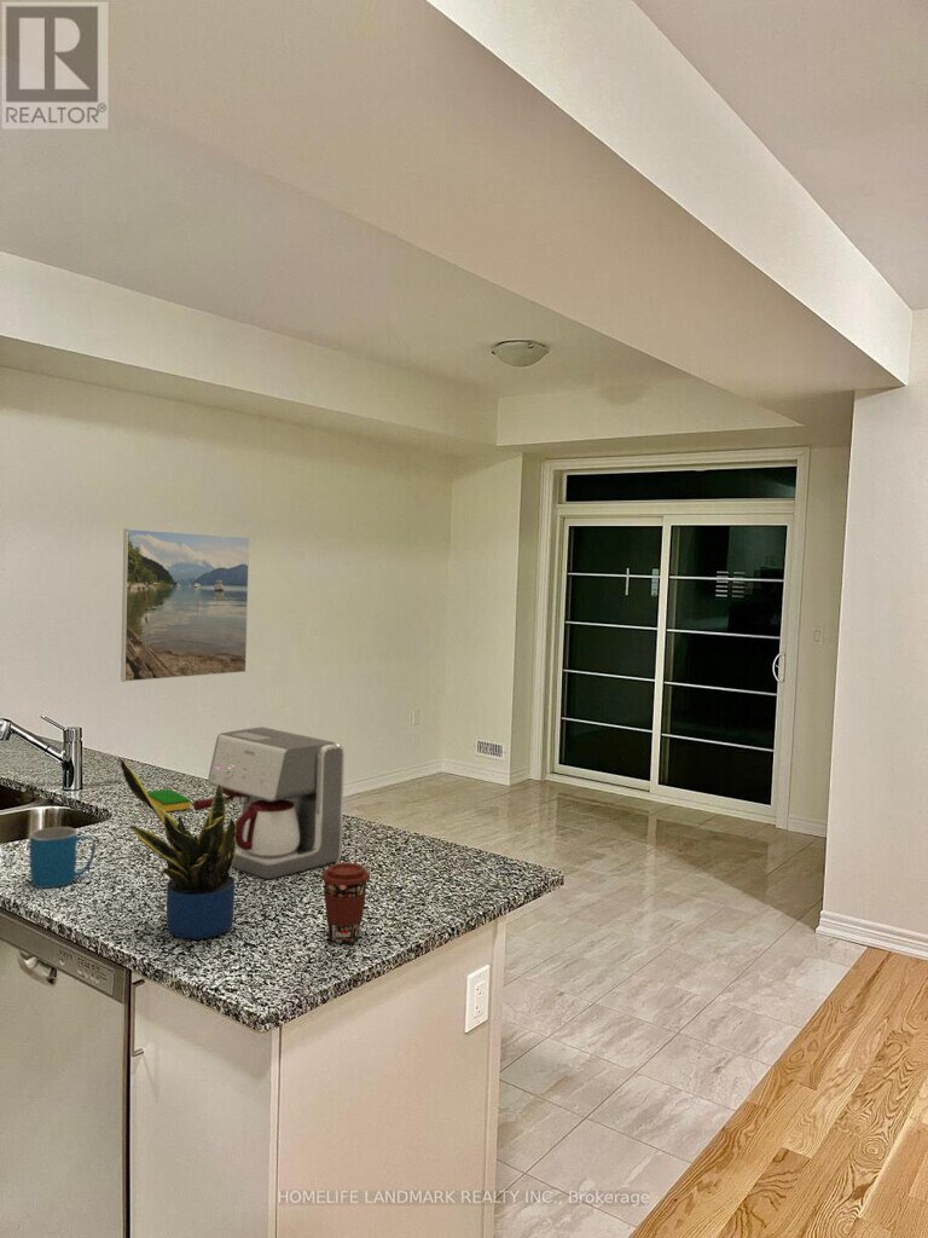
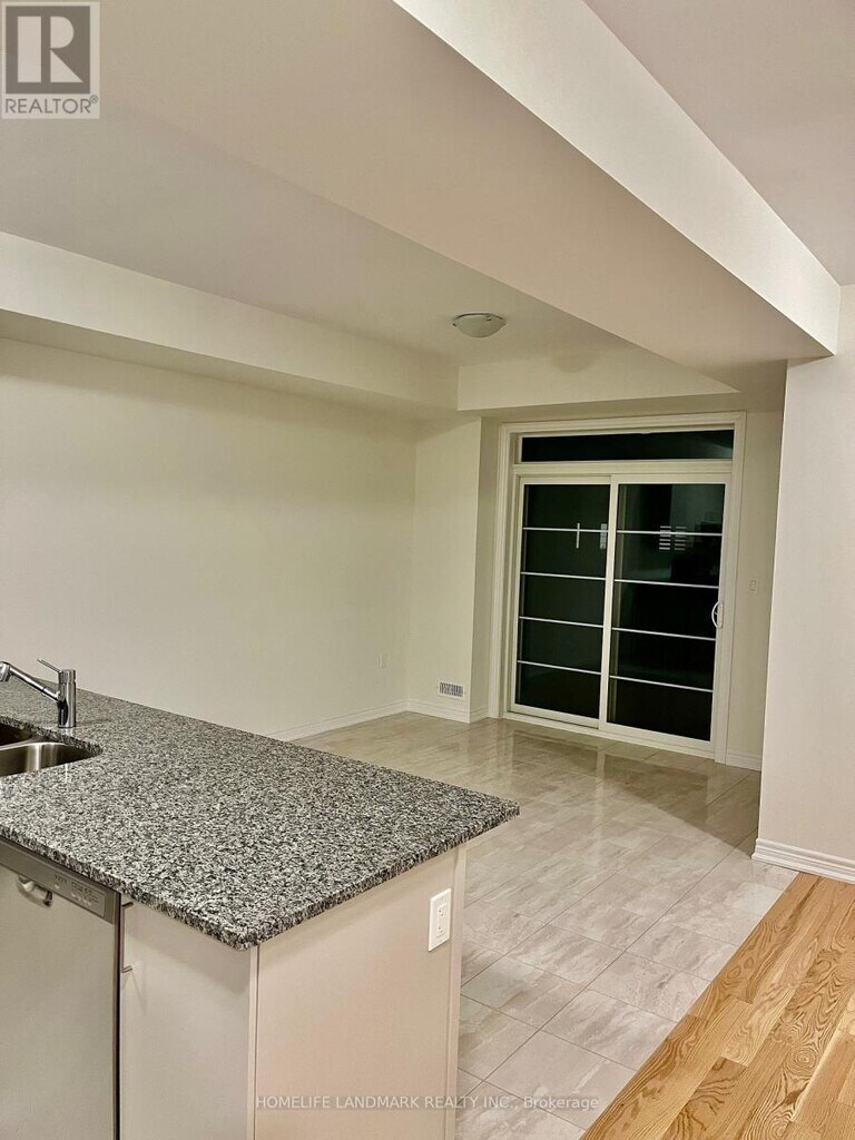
- dish sponge [146,788,191,812]
- coffee maker [192,725,346,881]
- potted plant [118,758,236,939]
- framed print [120,527,250,683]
- coffee cup [320,862,371,944]
- mug [28,826,97,890]
